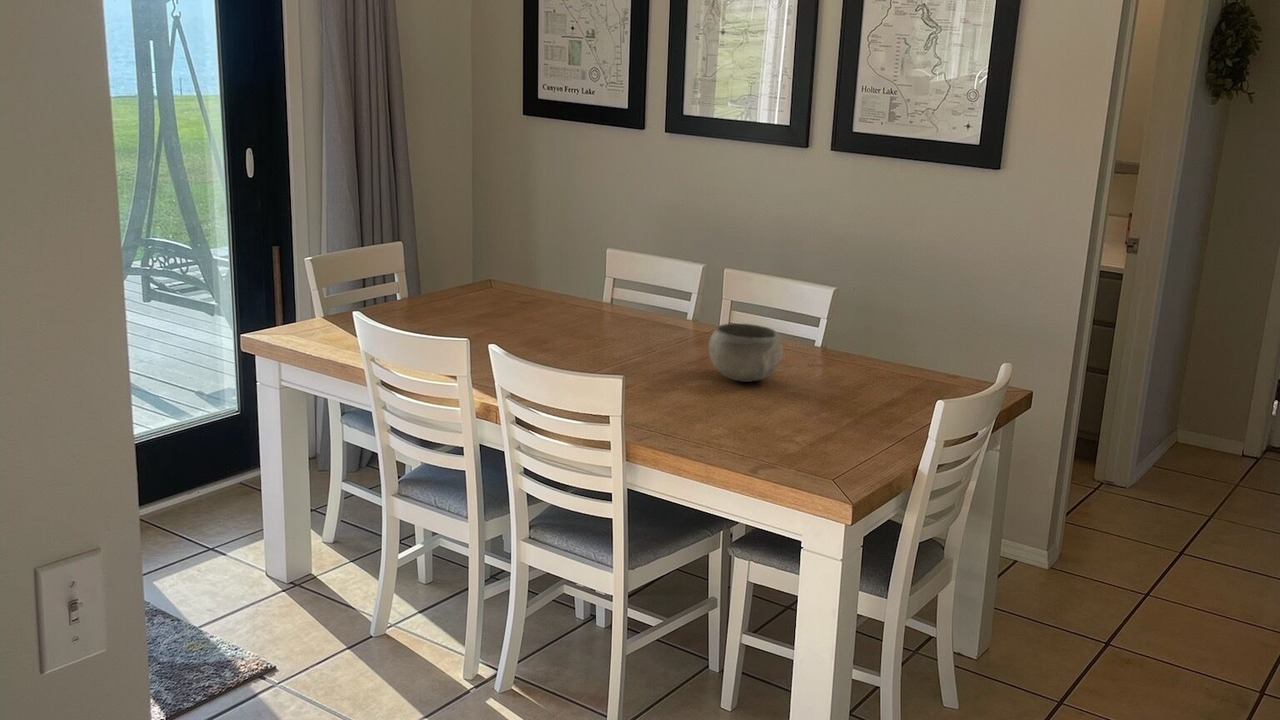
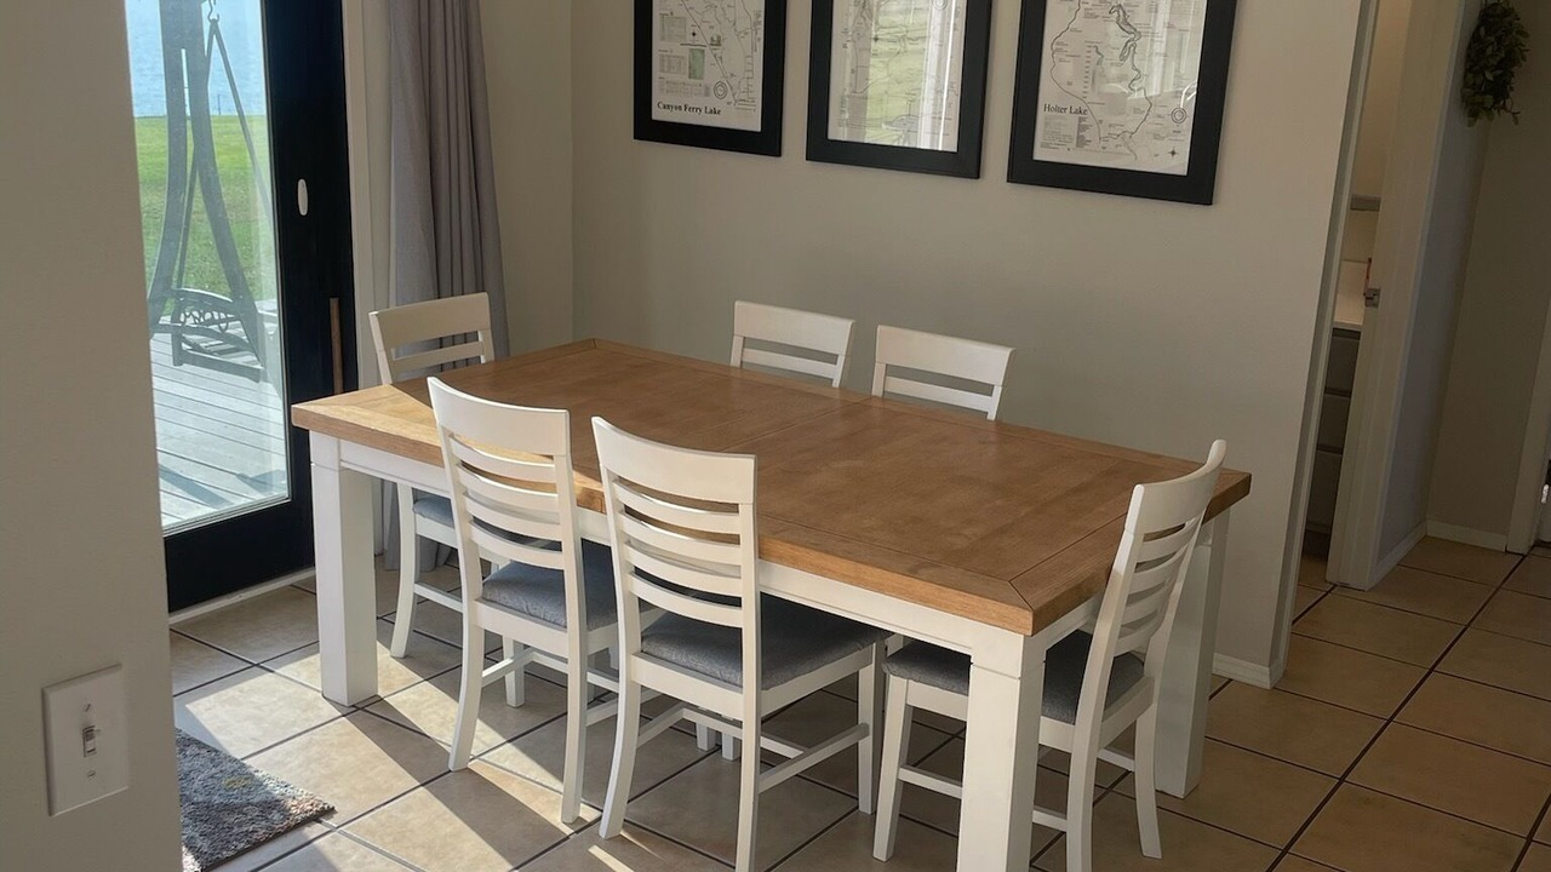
- bowl [708,323,784,383]
